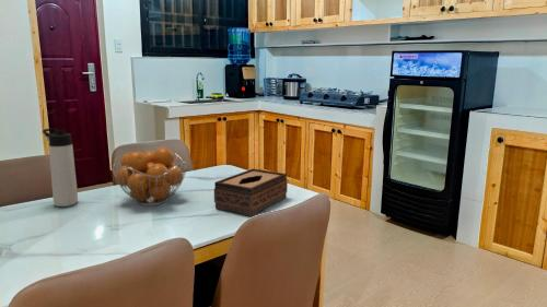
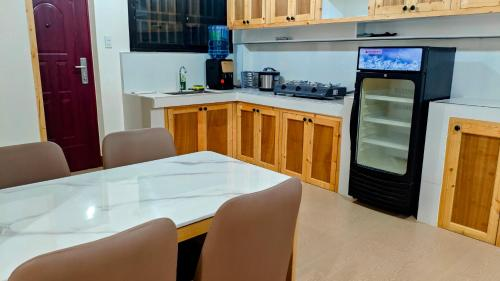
- tissue box [213,167,289,217]
- fruit basket [112,146,188,206]
- thermos bottle [42,128,79,208]
